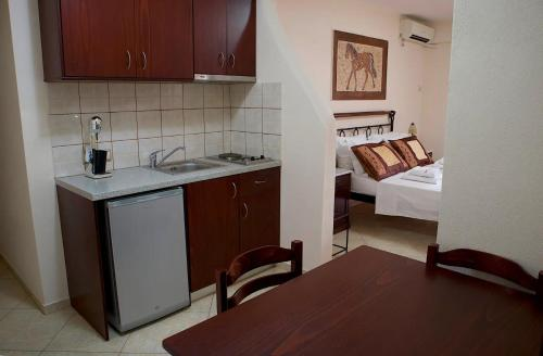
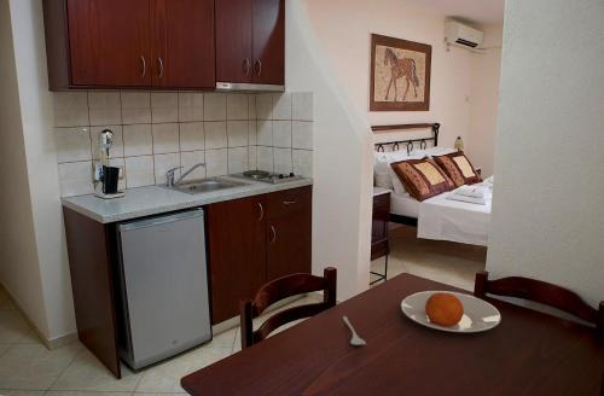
+ spoon [342,315,367,346]
+ plate [400,290,503,333]
